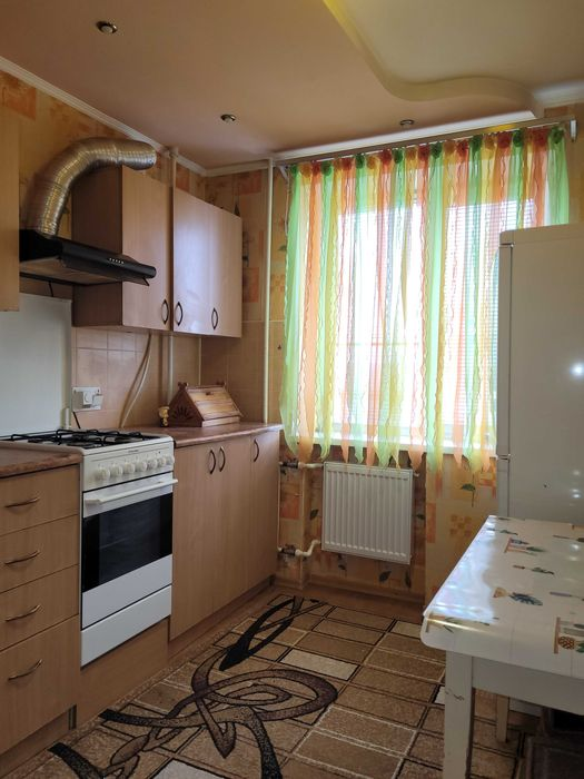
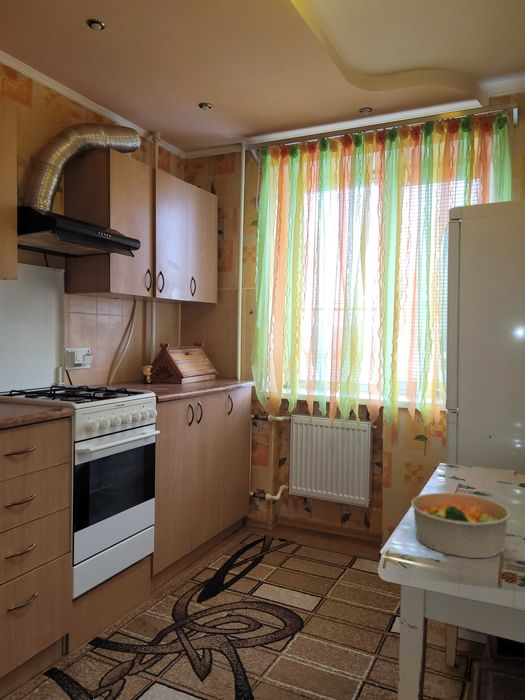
+ bowl [410,492,511,559]
